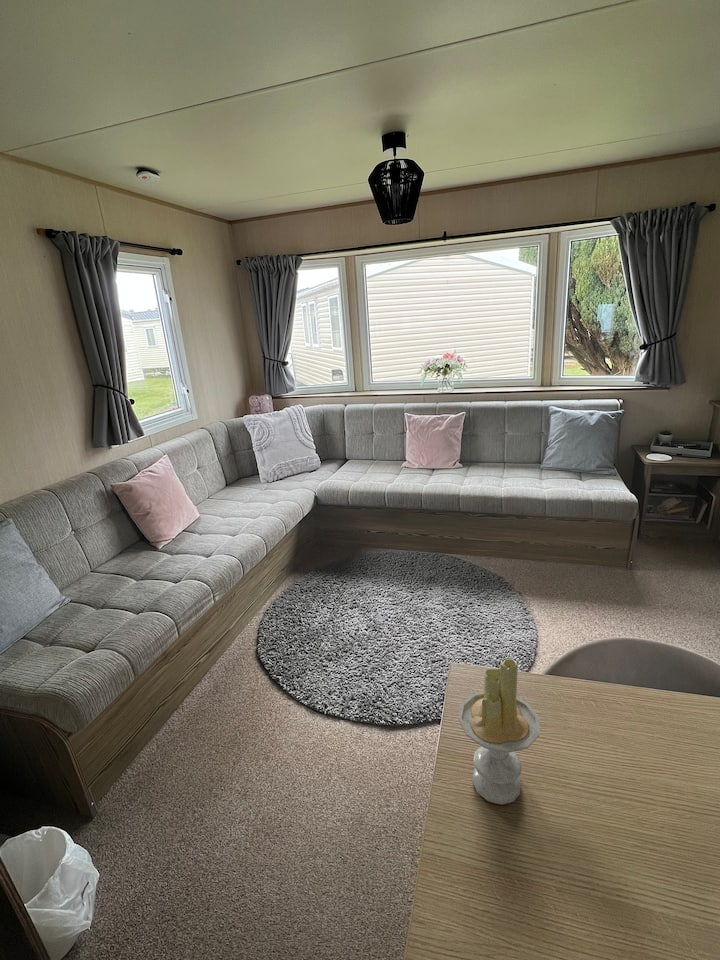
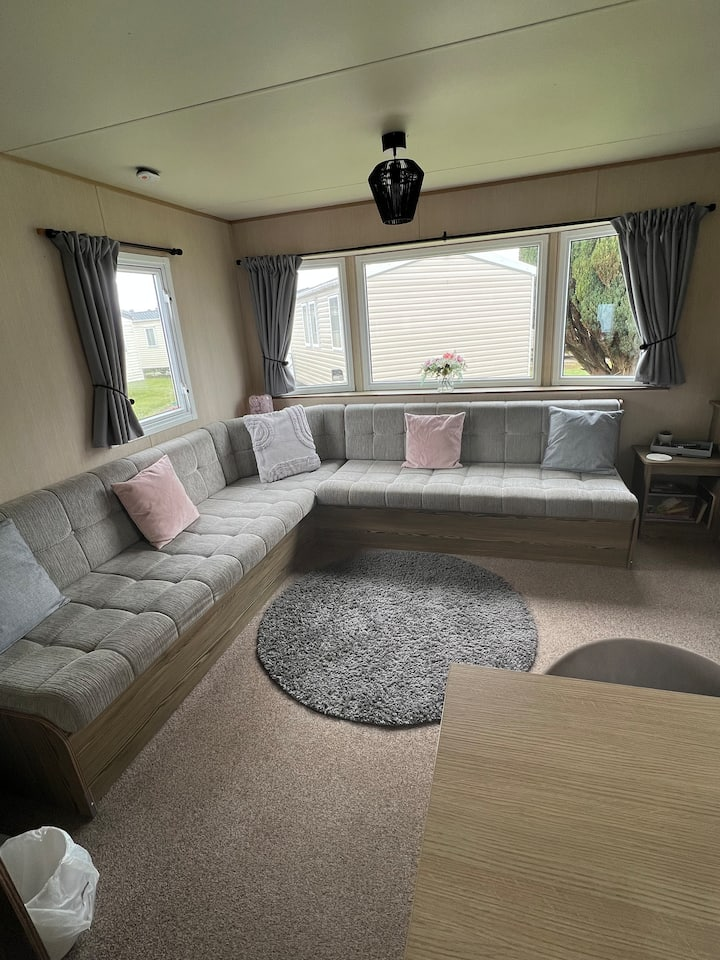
- candle [457,658,541,806]
